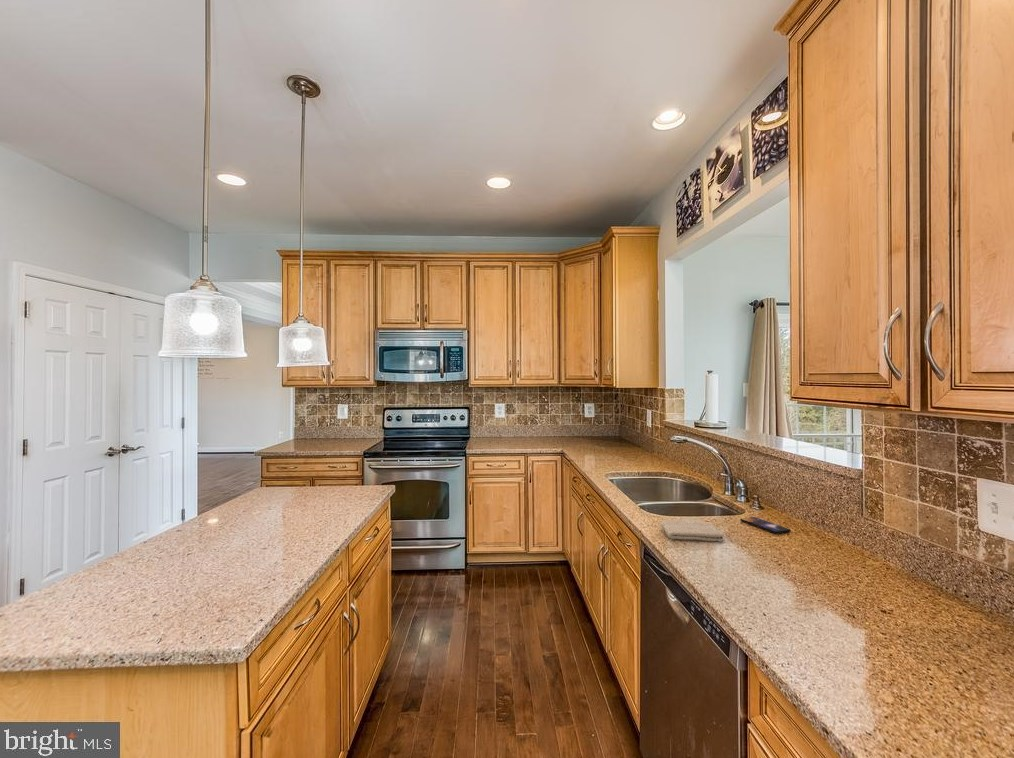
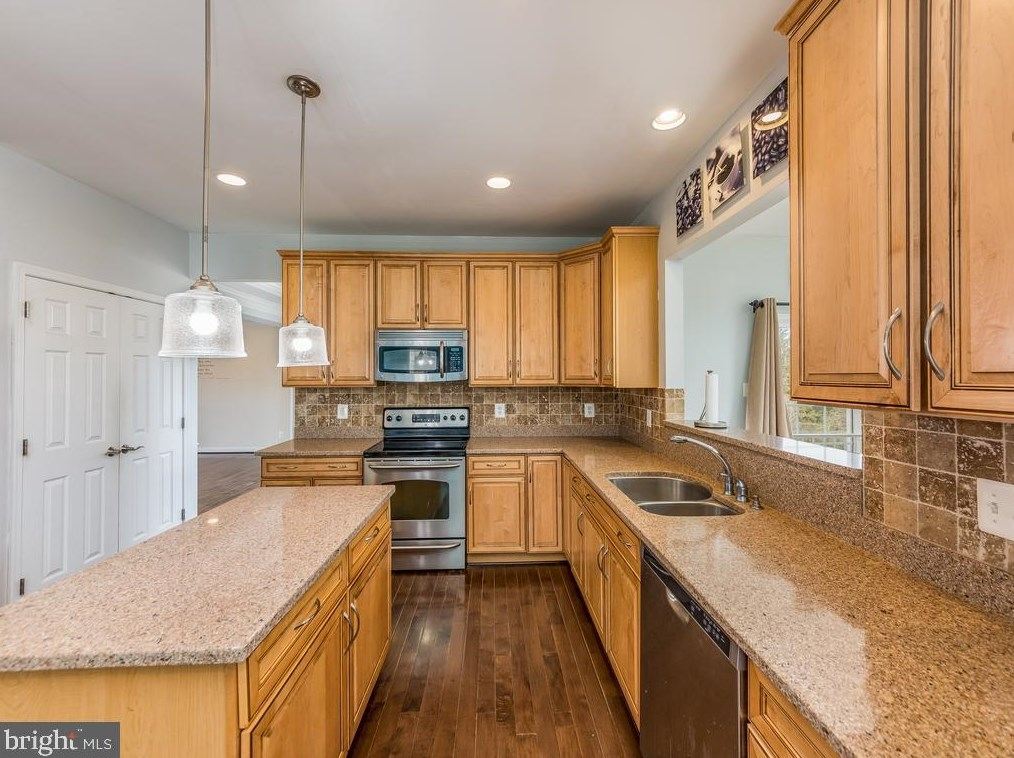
- smartphone [739,516,792,535]
- washcloth [659,519,725,543]
